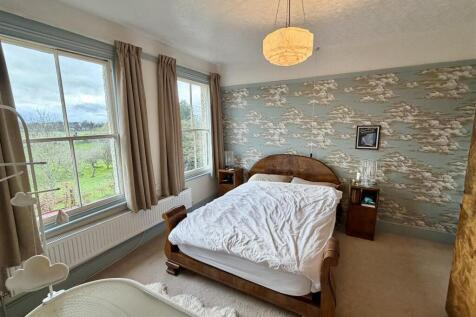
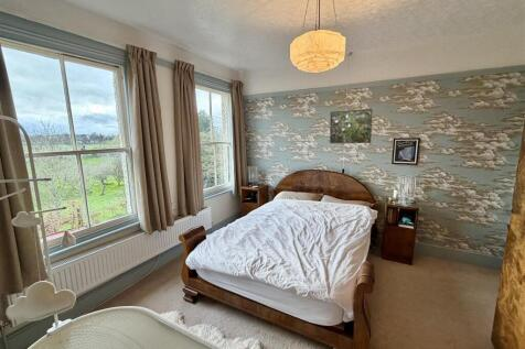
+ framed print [329,108,373,144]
